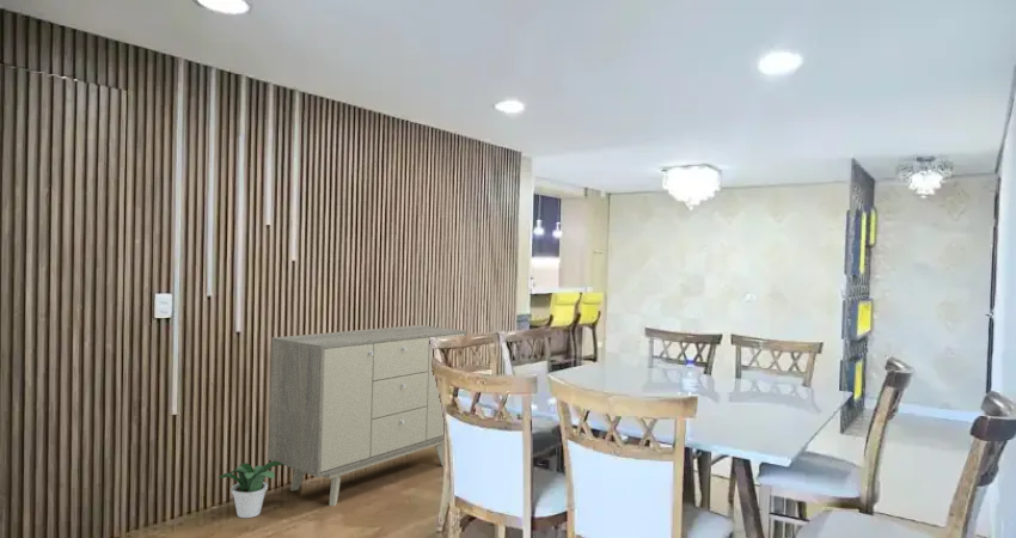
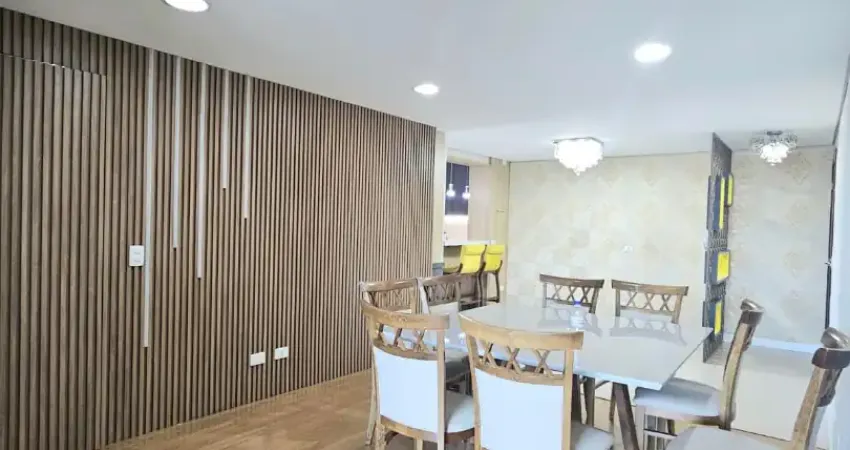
- potted plant [218,460,284,519]
- sideboard [268,324,467,507]
